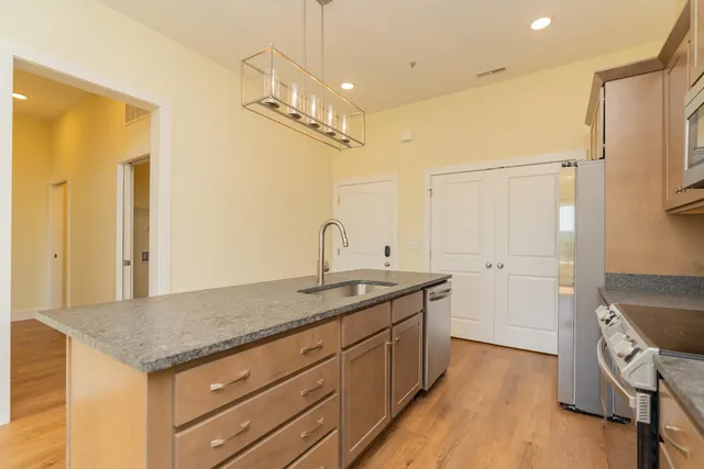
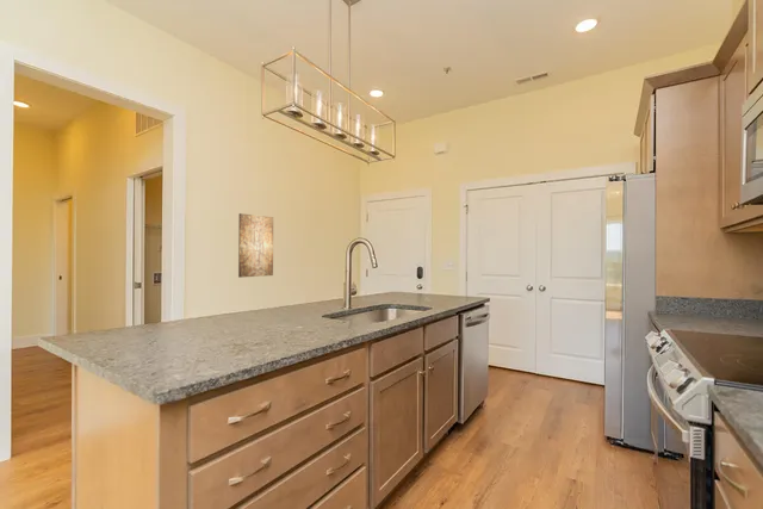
+ wall art [237,212,274,279]
